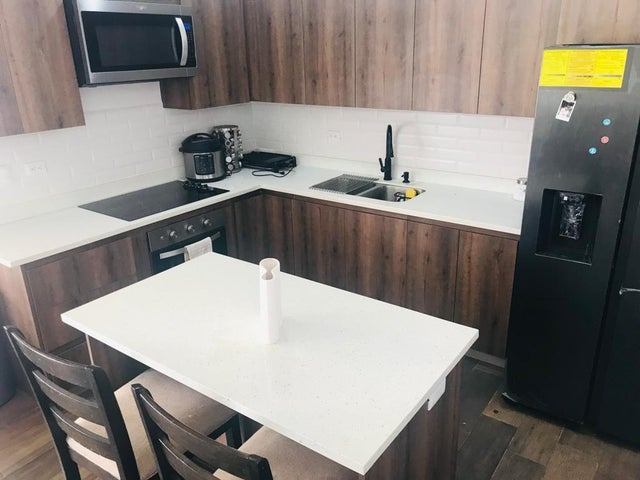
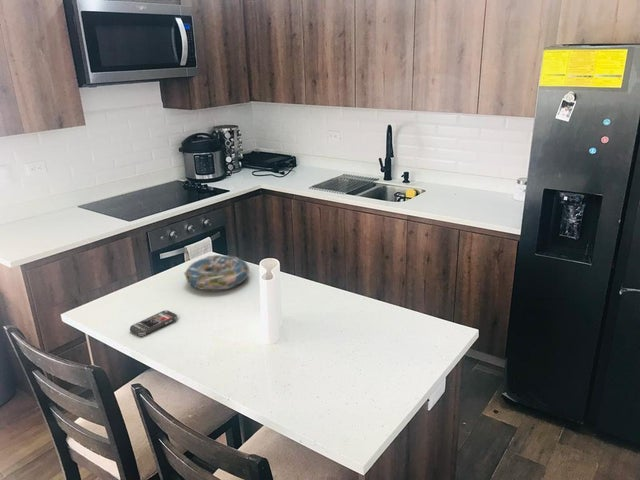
+ decorative bowl [183,254,251,292]
+ smartphone [129,309,178,337]
